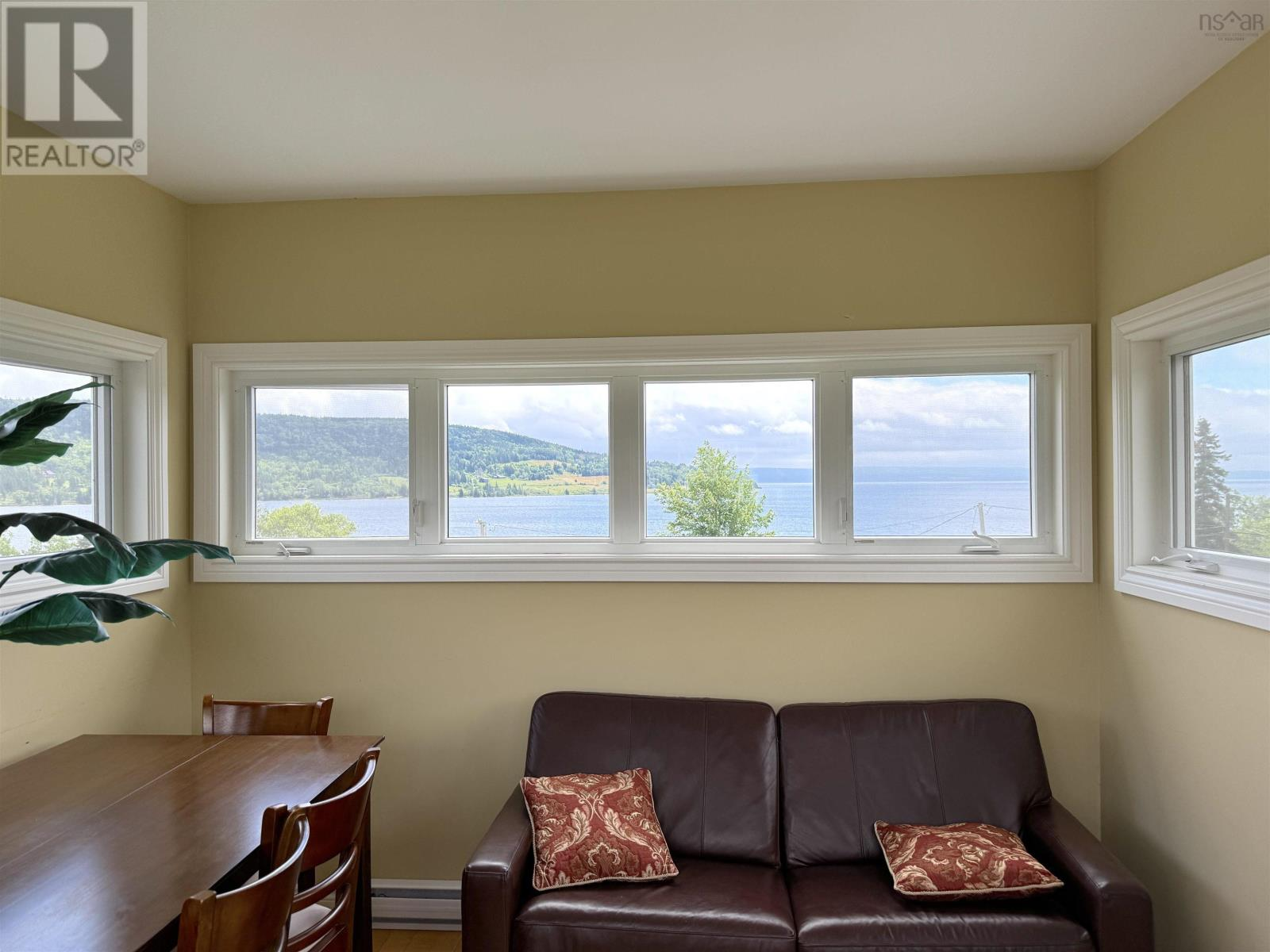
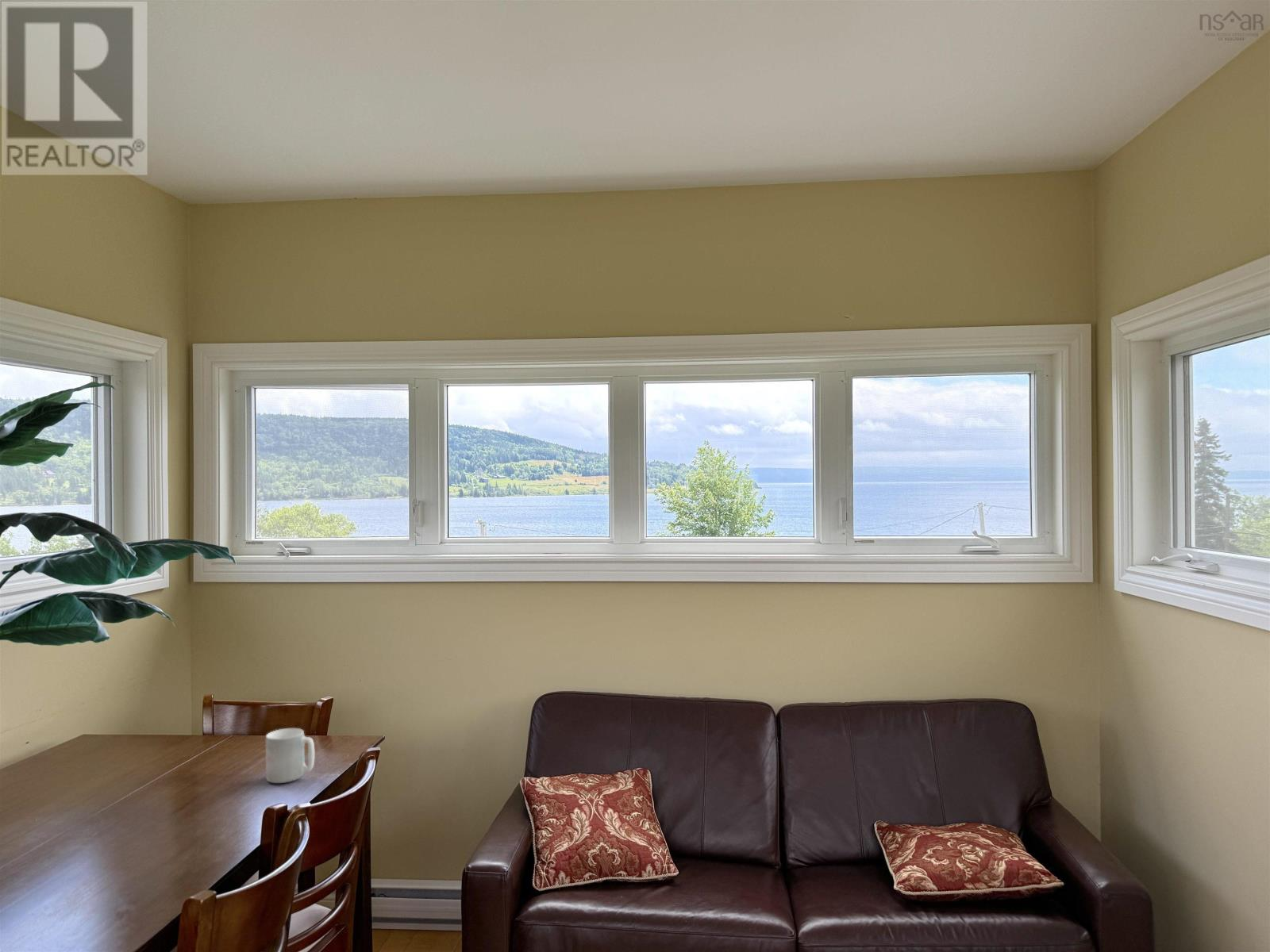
+ mug [265,727,315,784]
